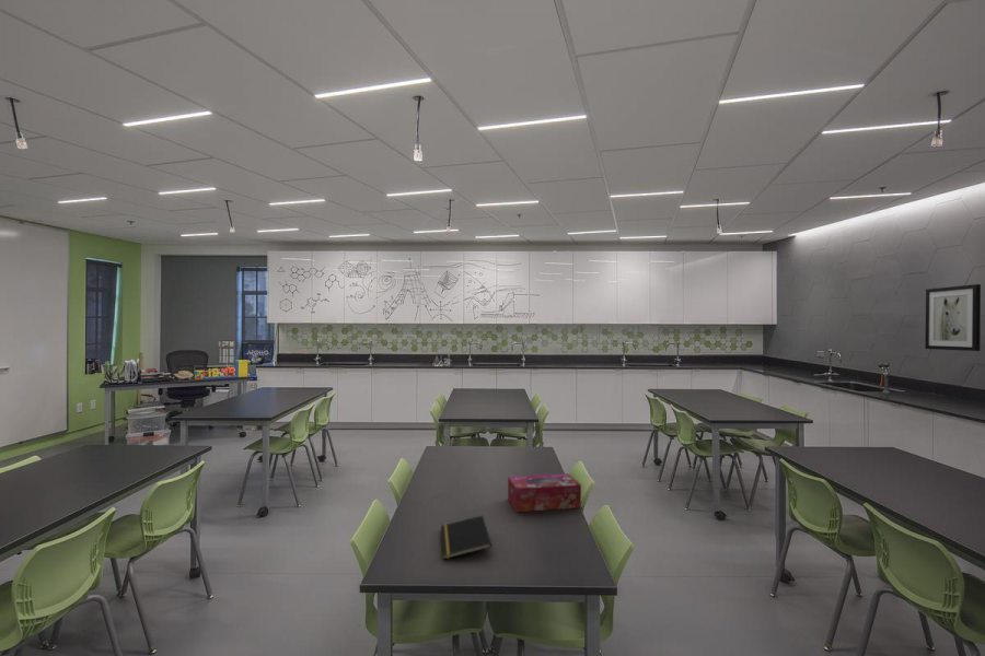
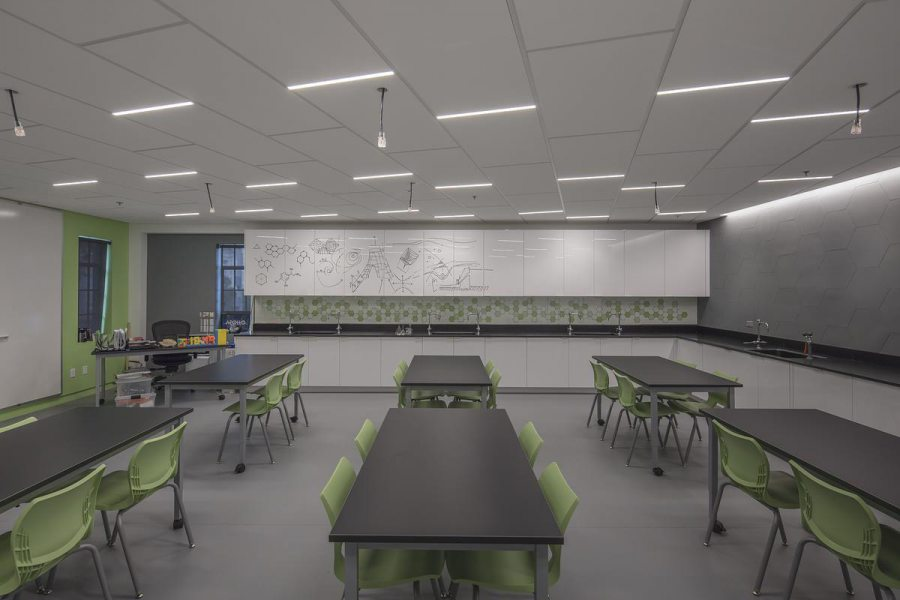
- tissue box [507,472,582,513]
- wall art [924,283,982,352]
- notepad [440,515,493,561]
